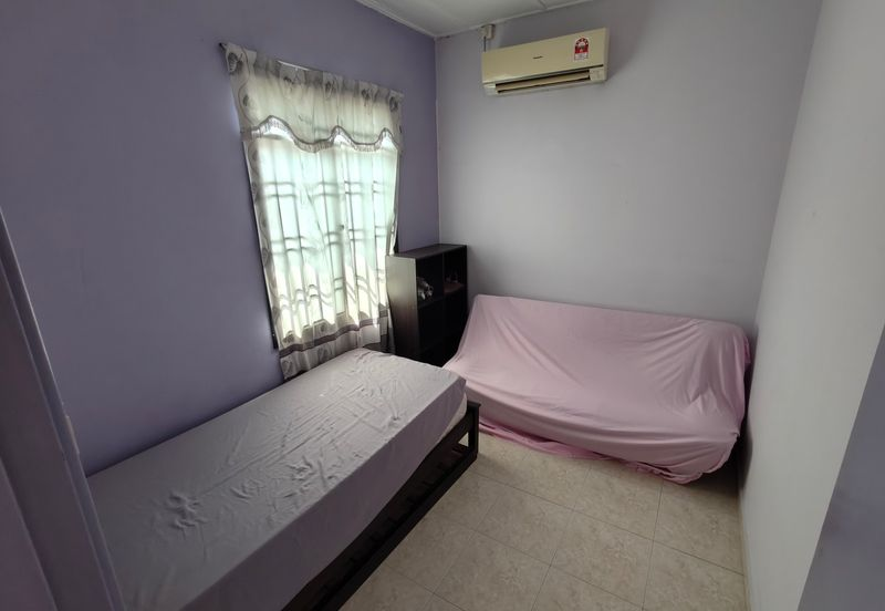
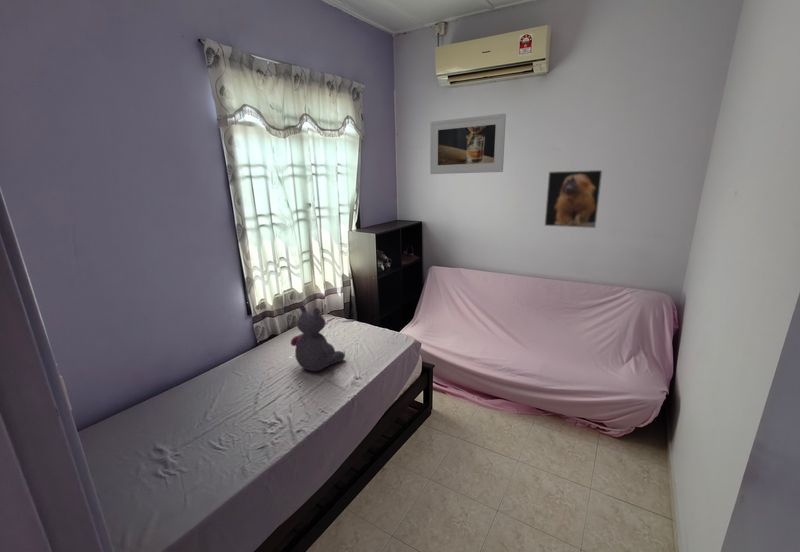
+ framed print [429,113,507,175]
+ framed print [544,169,603,229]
+ stuffed bear [290,304,346,372]
